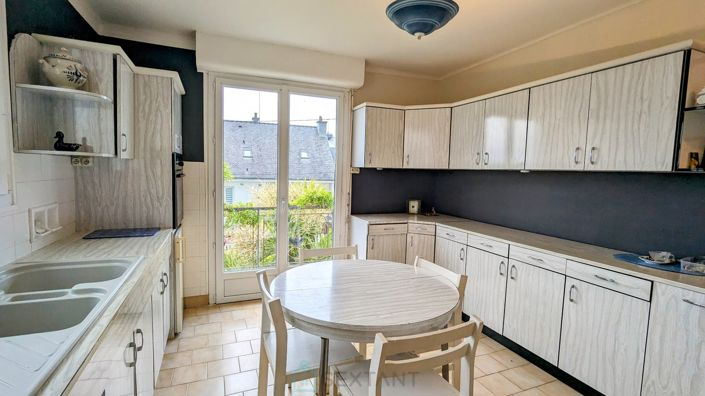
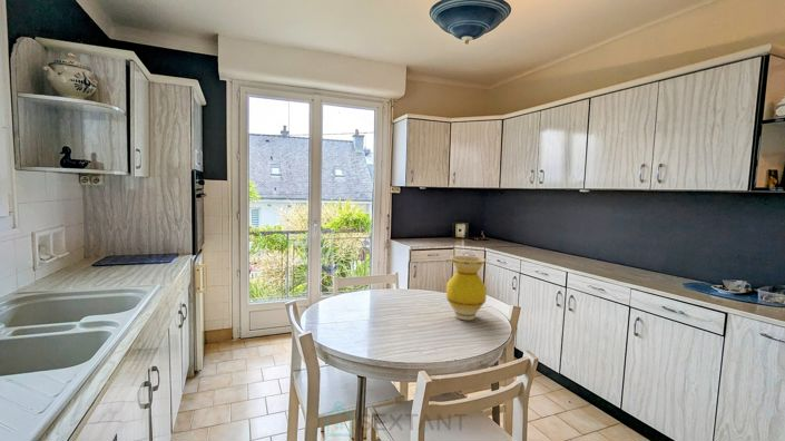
+ vase [445,255,488,321]
